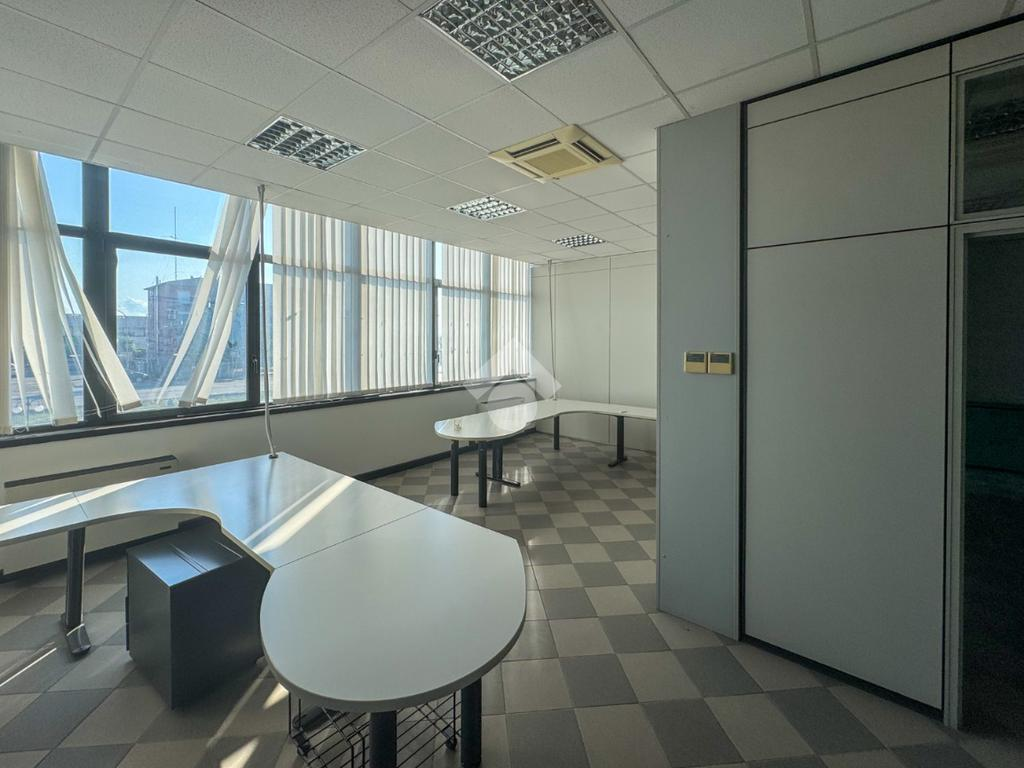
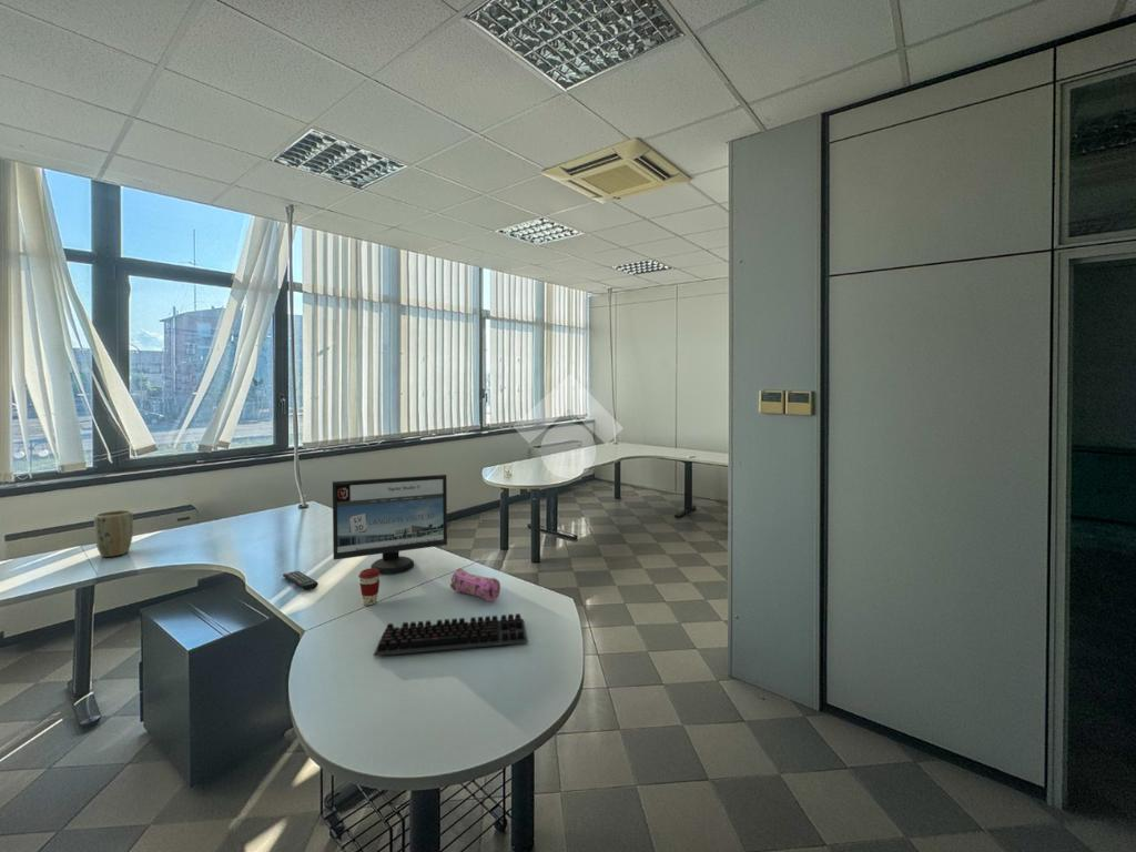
+ pencil case [448,567,501,602]
+ computer keyboard [372,612,528,657]
+ computer monitor [332,474,448,575]
+ remote control [282,570,320,591]
+ coffee cup [357,567,381,607]
+ plant pot [93,509,134,558]
